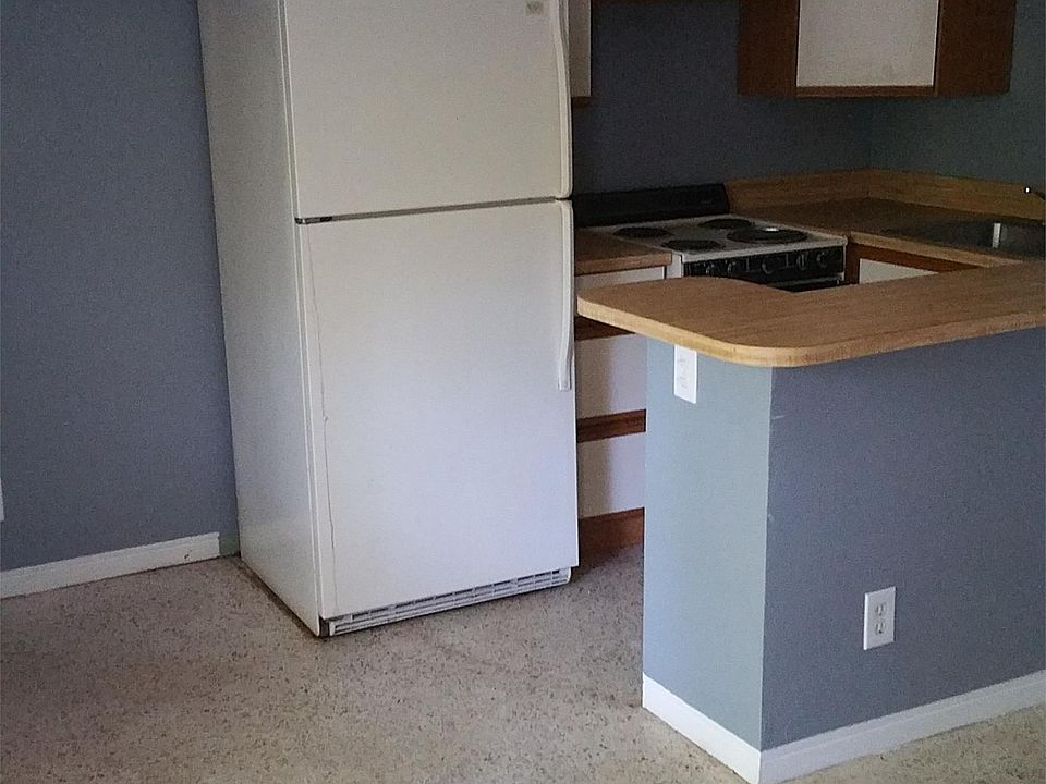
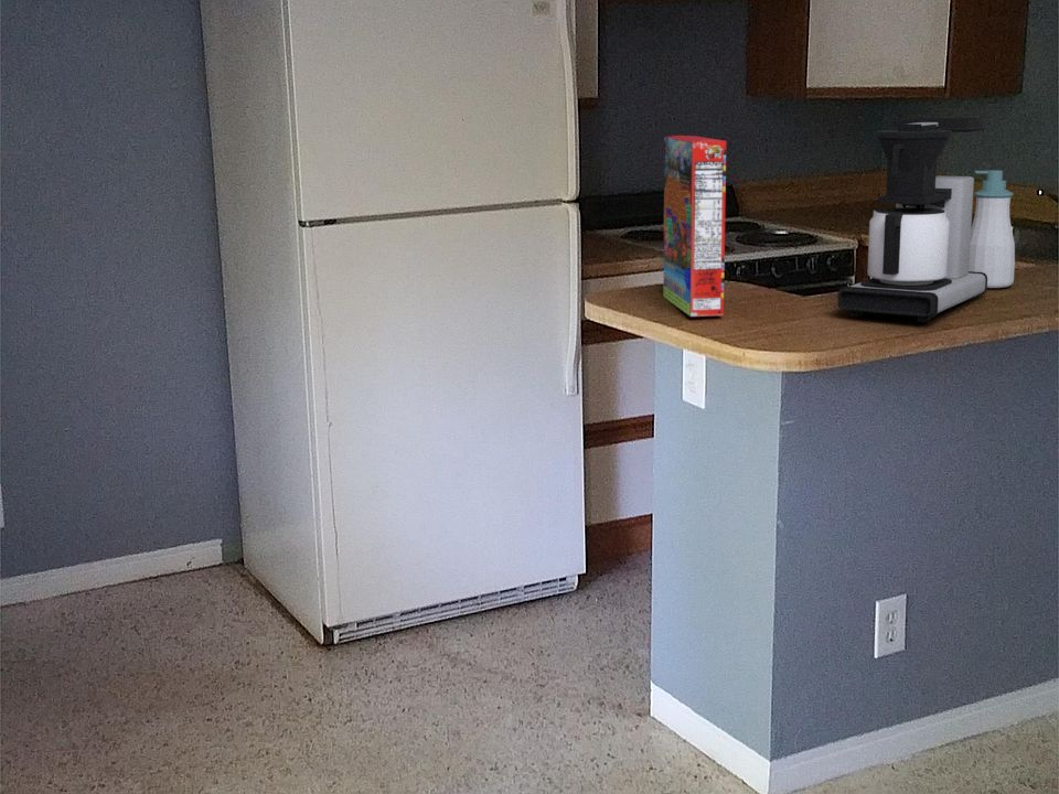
+ soap bottle [969,169,1016,289]
+ coffee maker [836,117,988,323]
+ cereal box [662,135,727,318]
